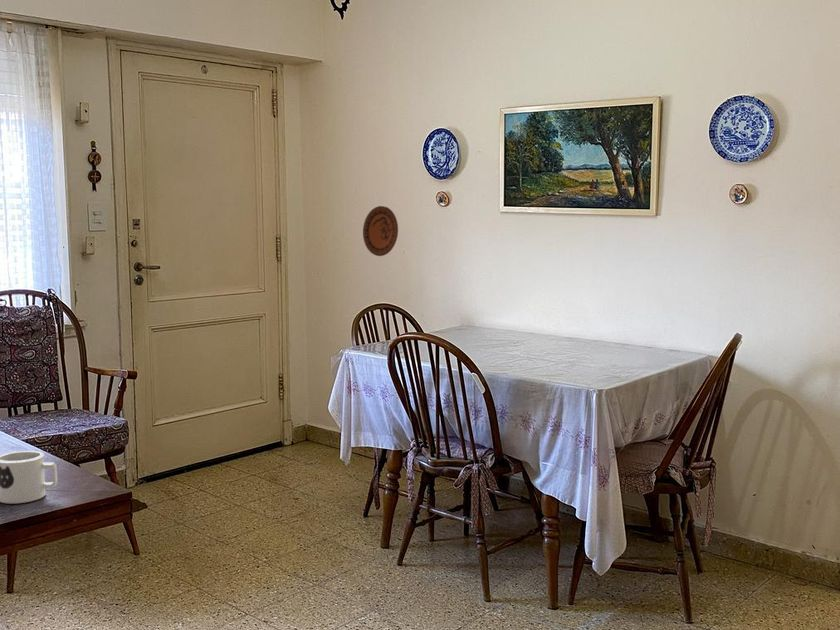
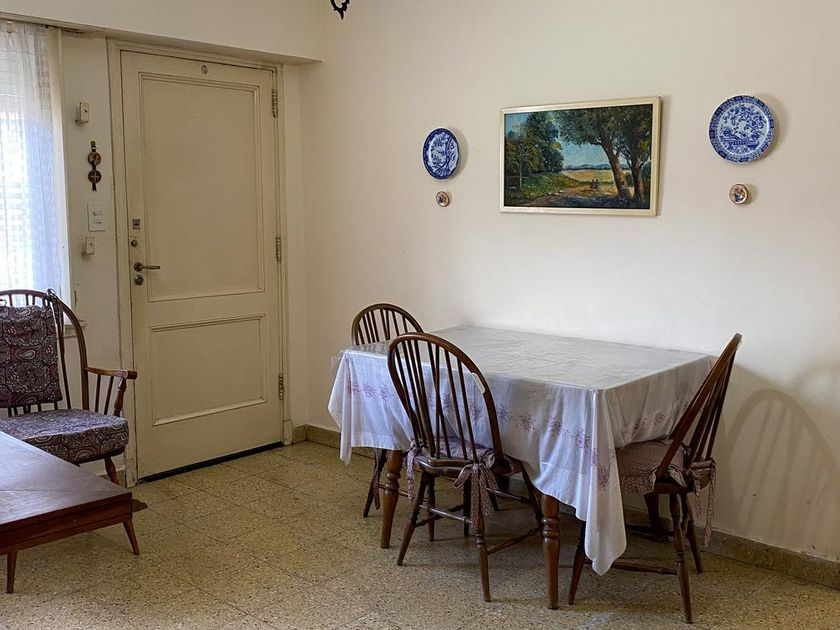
- decorative plate [362,205,399,257]
- mug [0,450,58,504]
